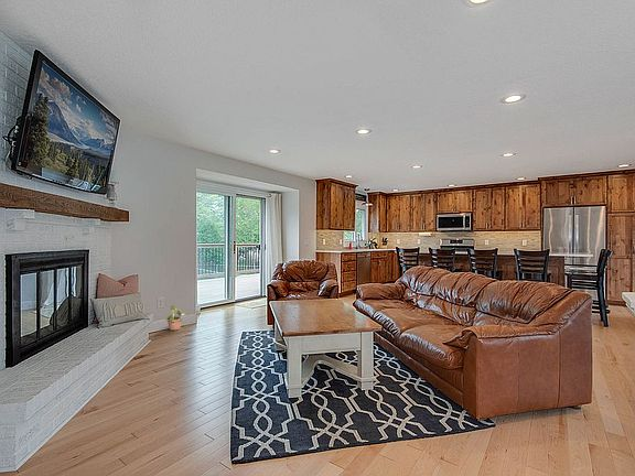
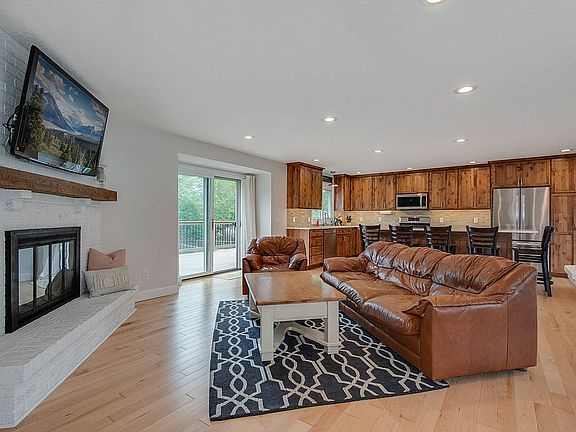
- potted plant [165,304,186,332]
